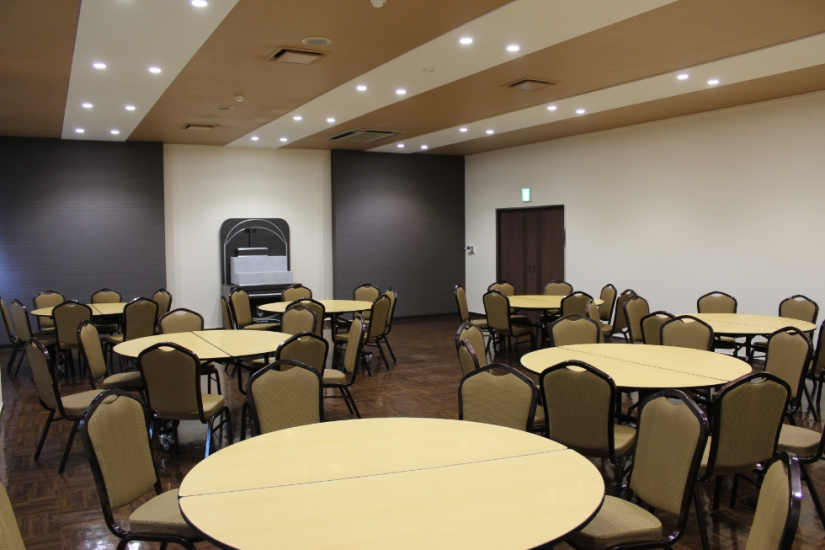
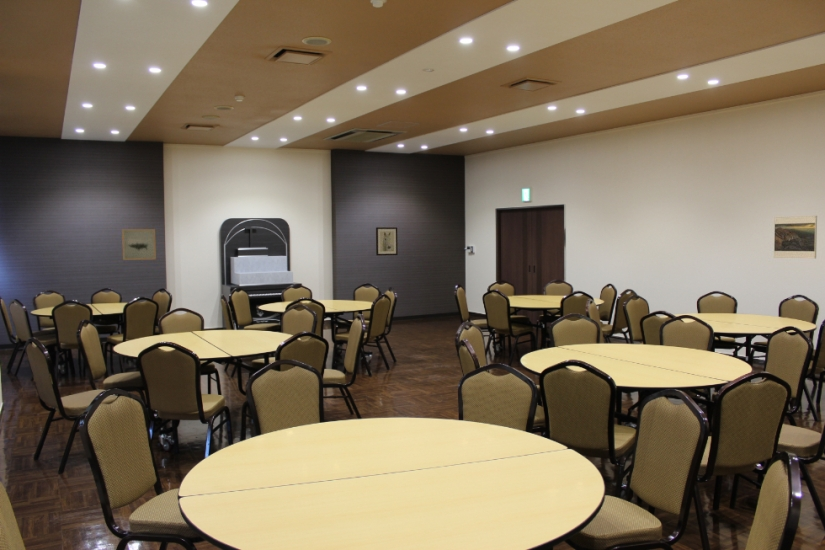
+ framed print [773,215,818,259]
+ wall art [121,228,157,261]
+ wall art [375,226,399,256]
